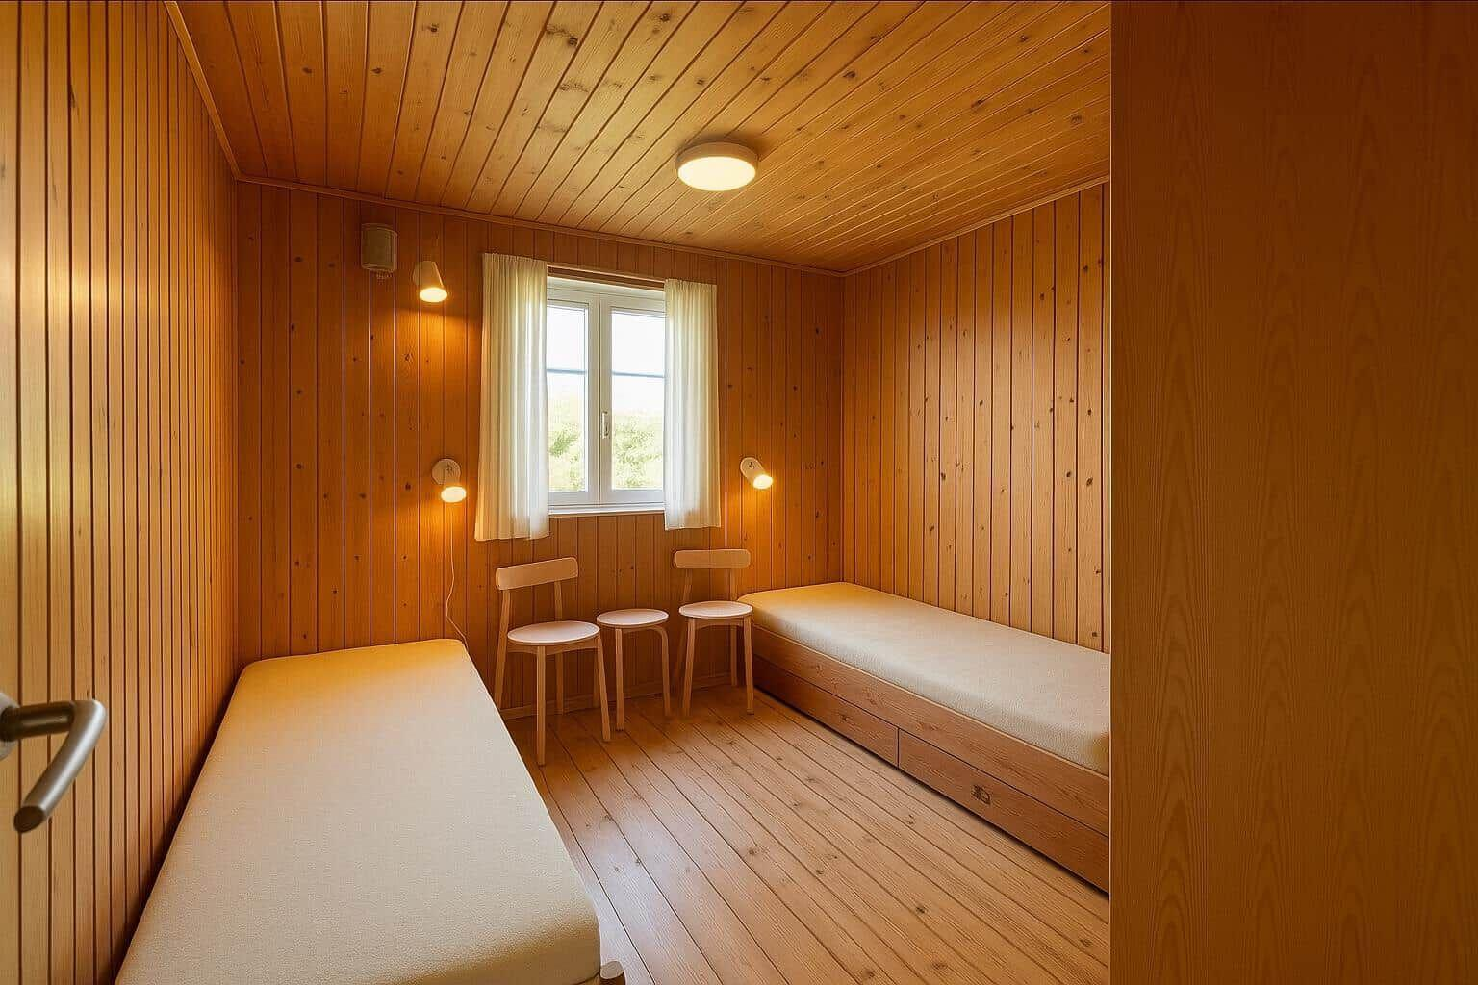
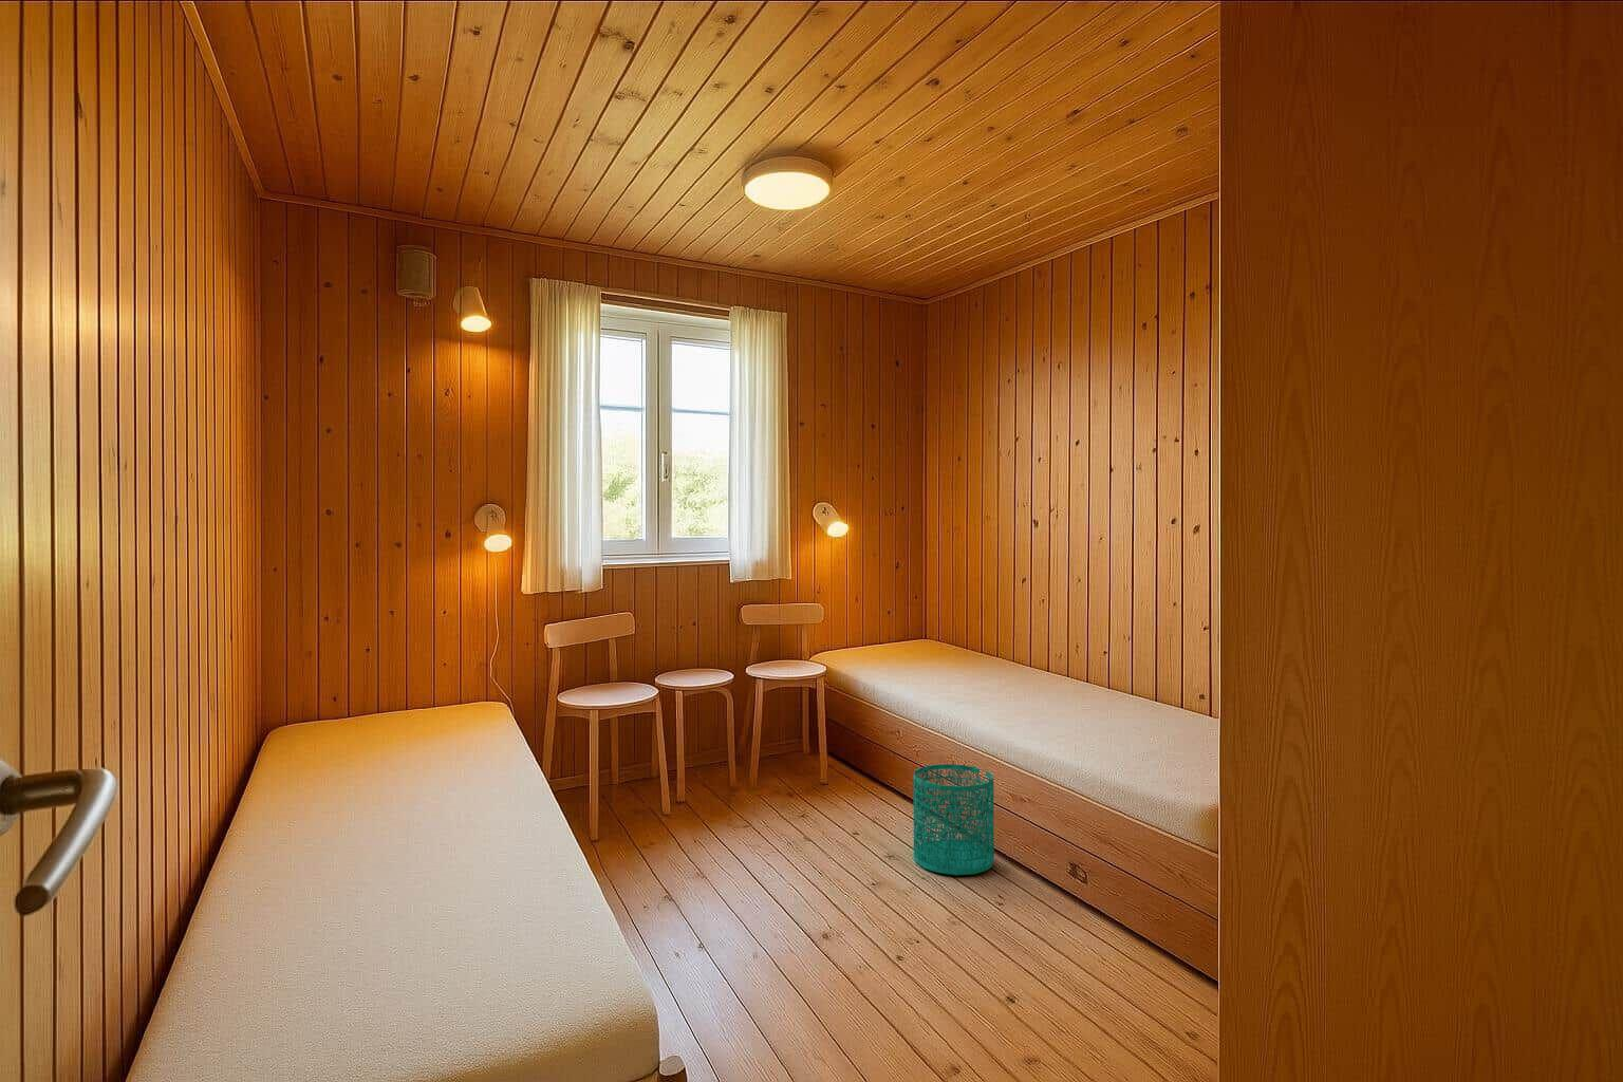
+ wastebasket [913,763,995,876]
